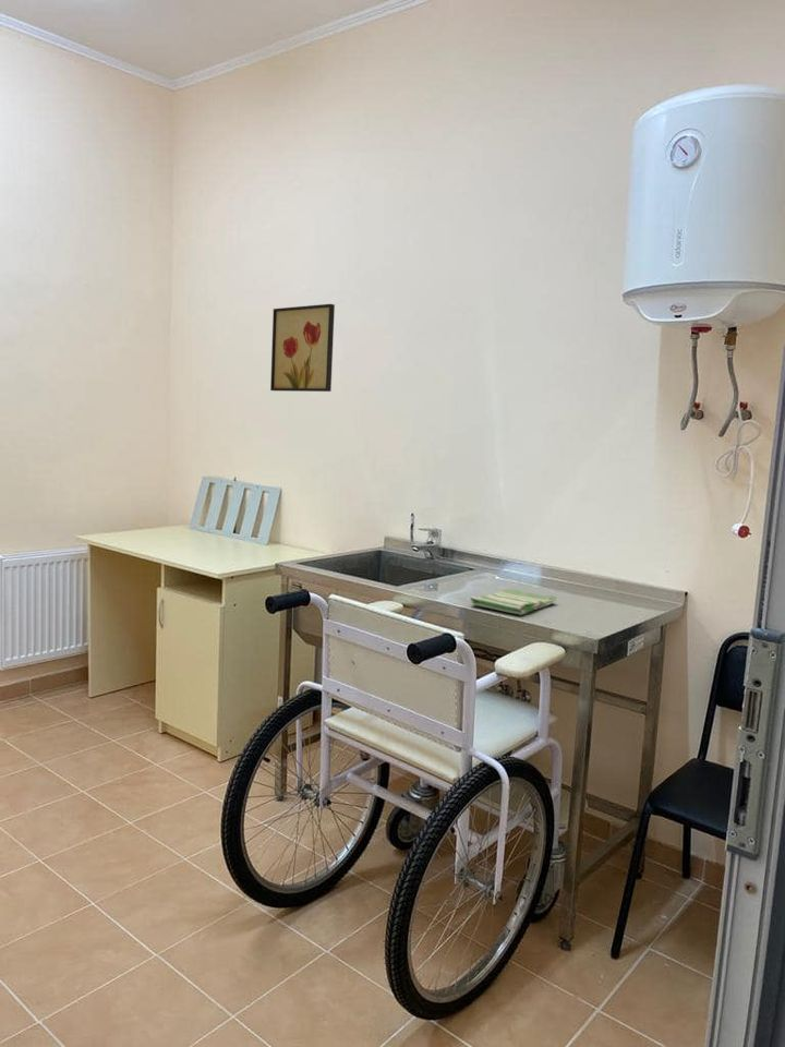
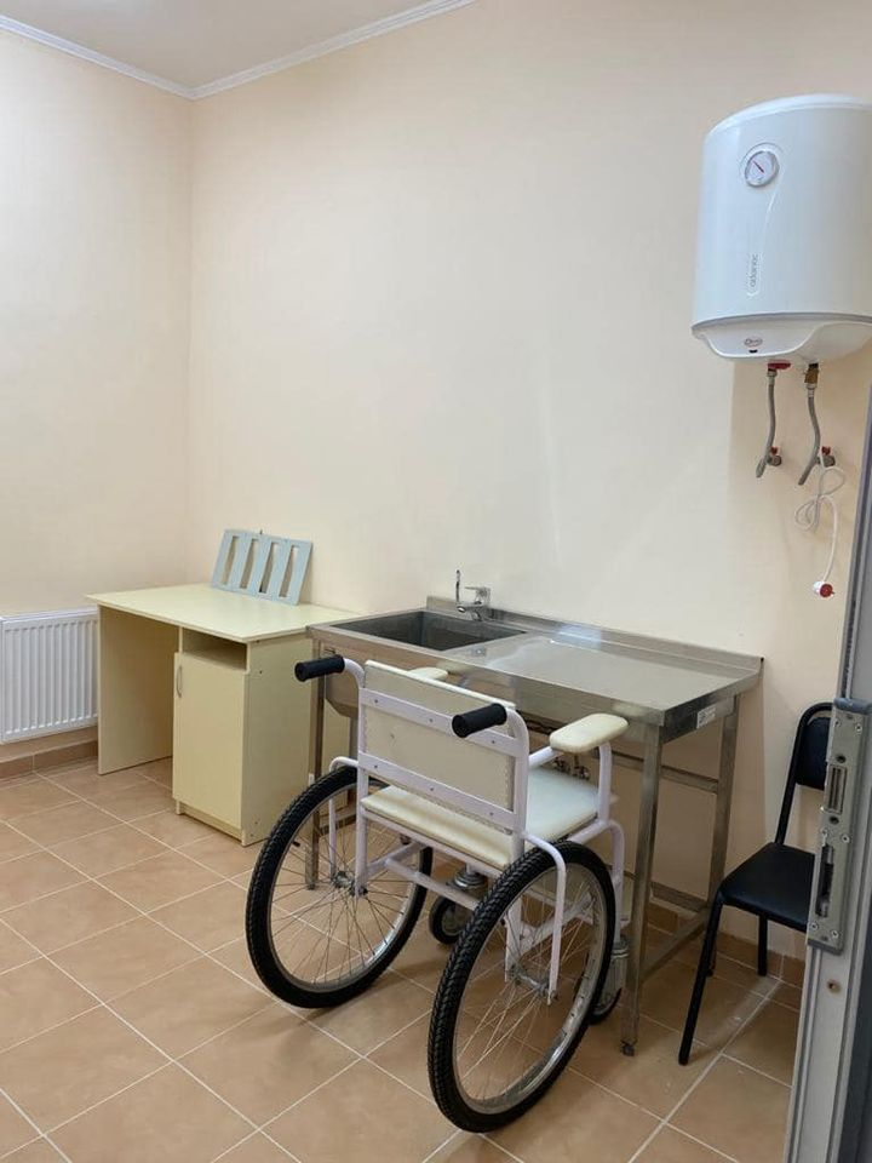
- dish towel [469,588,557,616]
- wall art [269,303,336,393]
